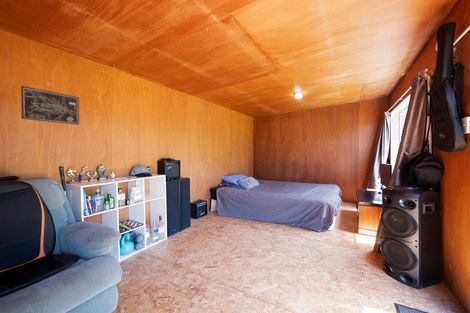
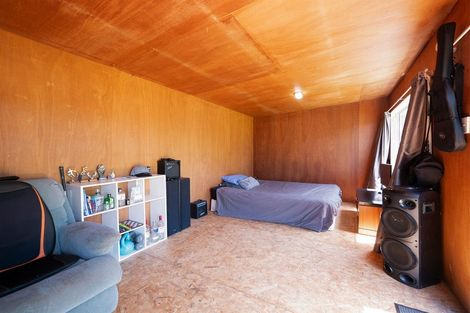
- wall art [20,85,80,126]
